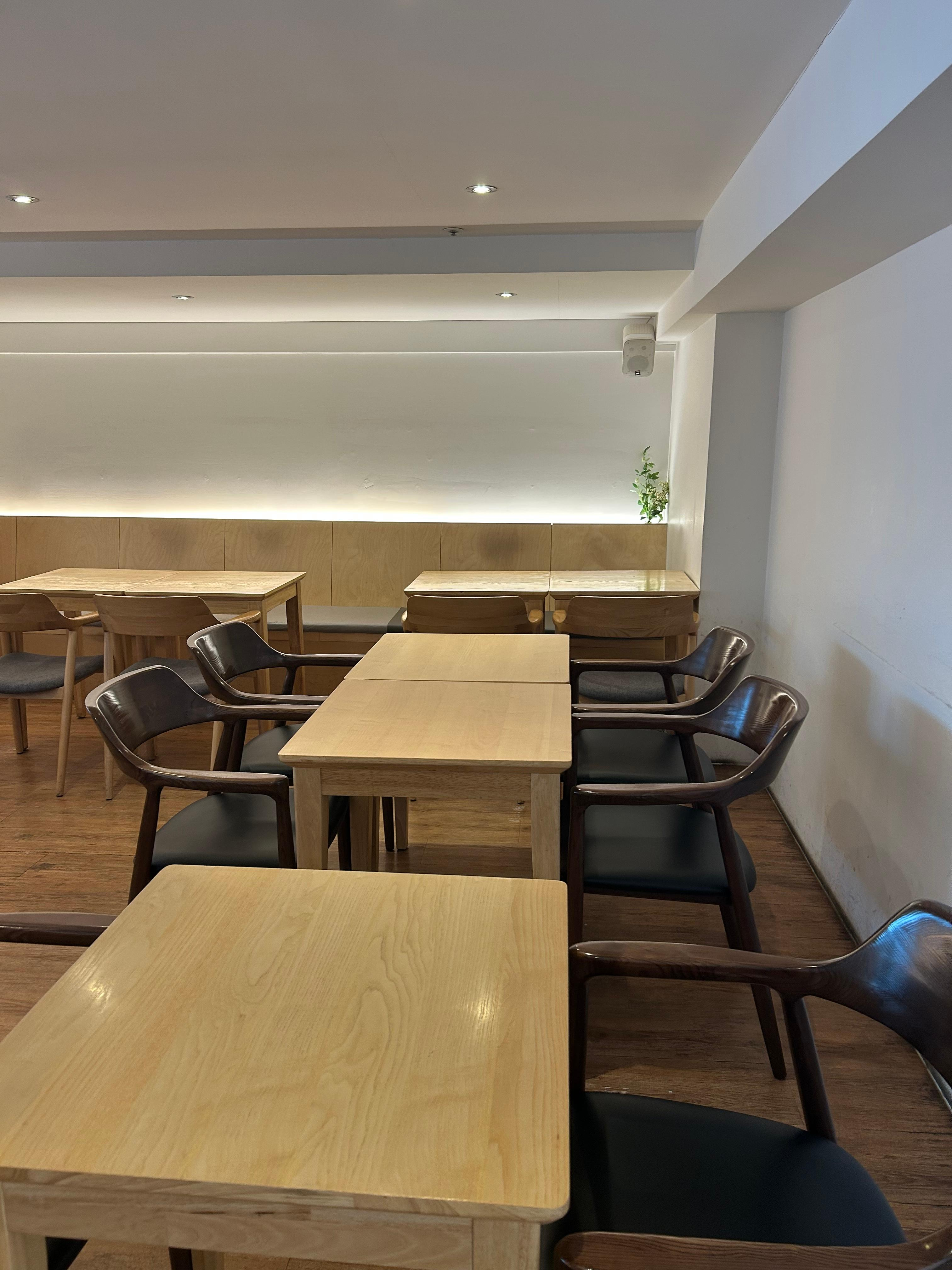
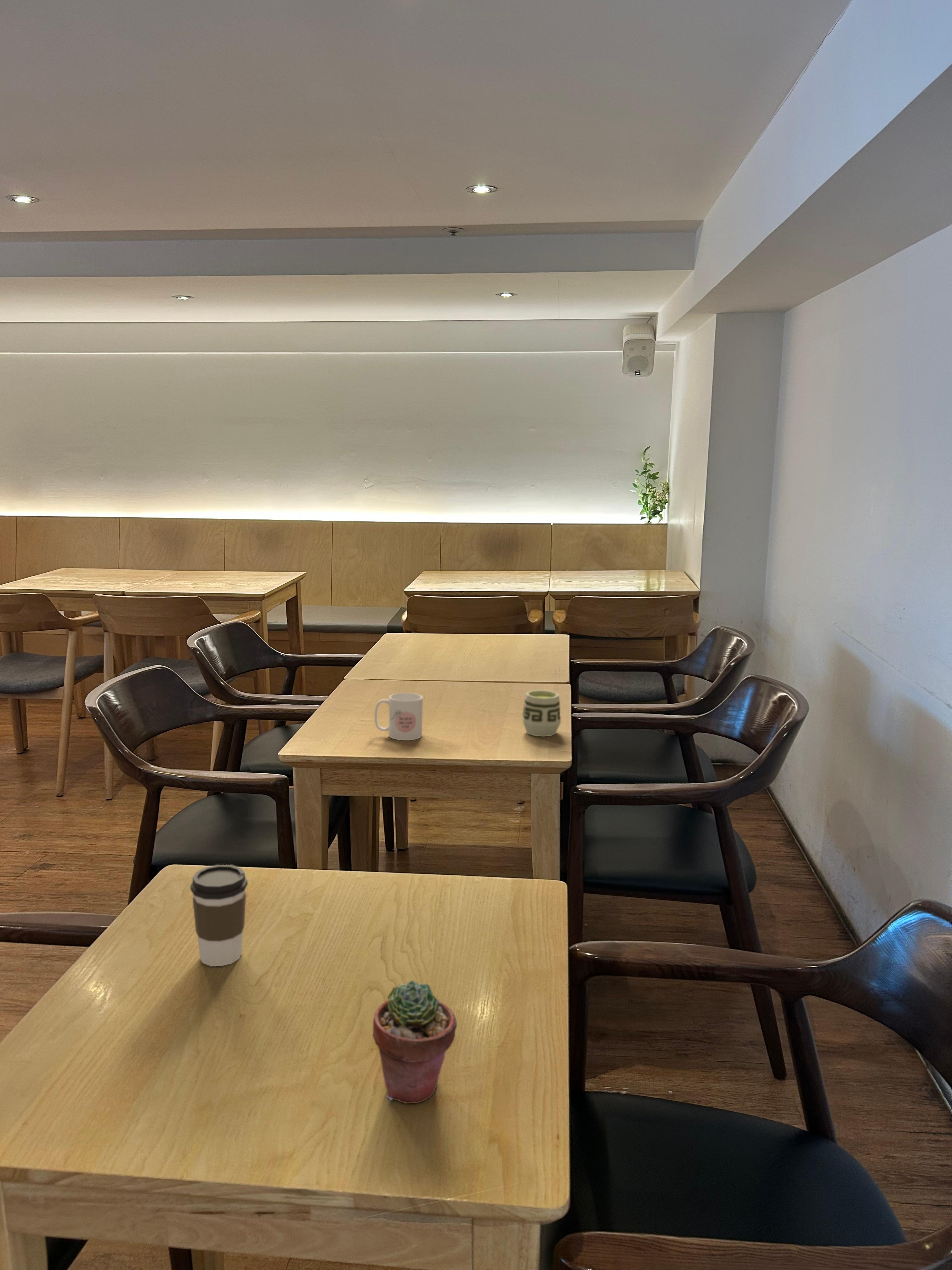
+ potted succulent [372,980,457,1104]
+ coffee cup [190,864,248,967]
+ mug [374,693,423,741]
+ cup [522,690,561,737]
